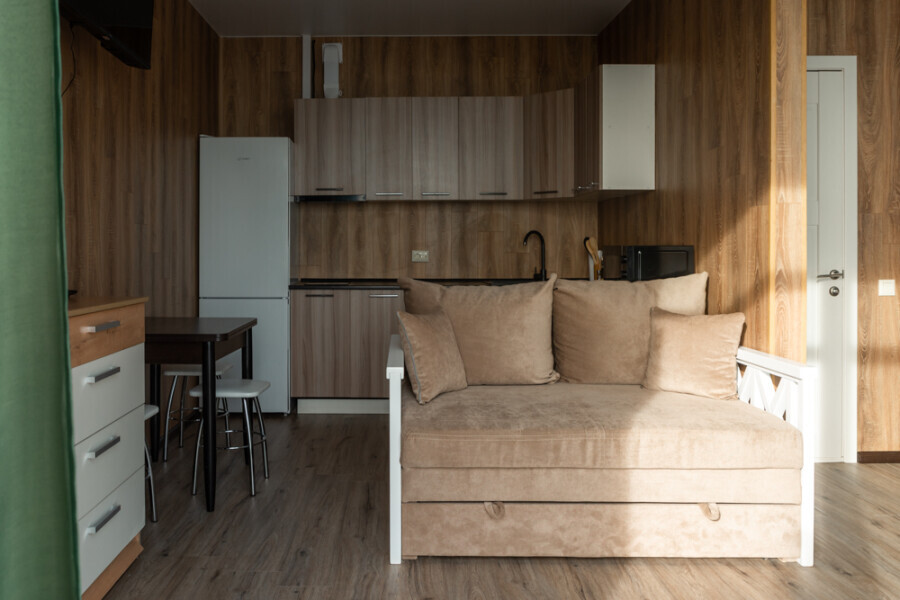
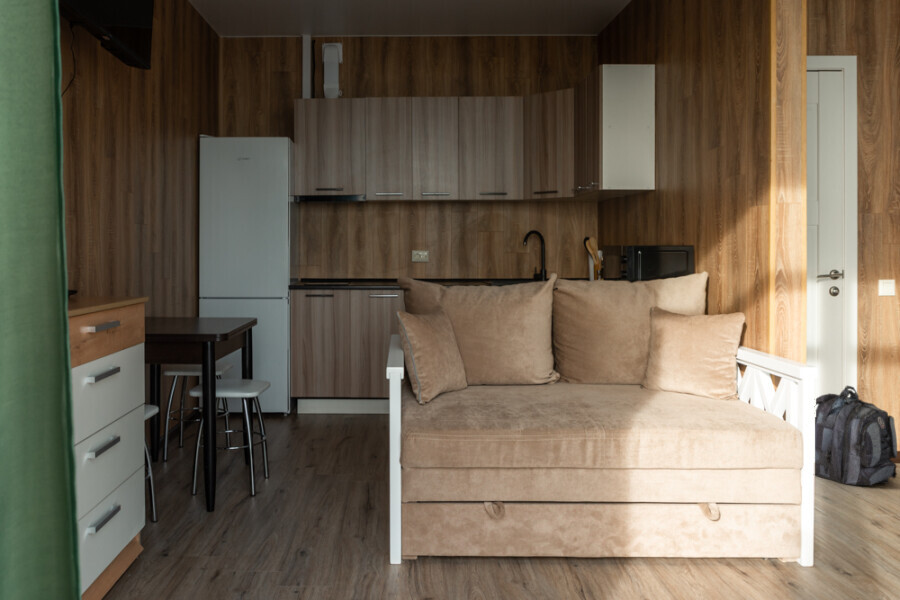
+ backpack [814,385,898,487]
